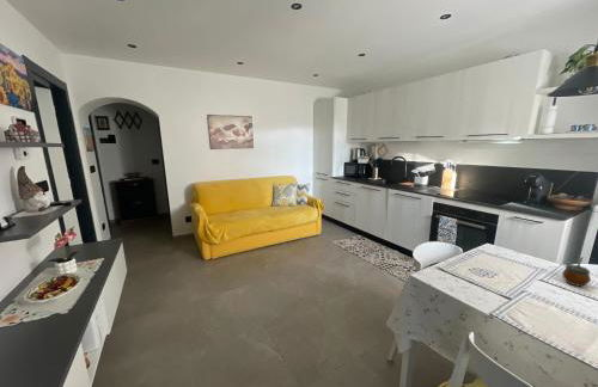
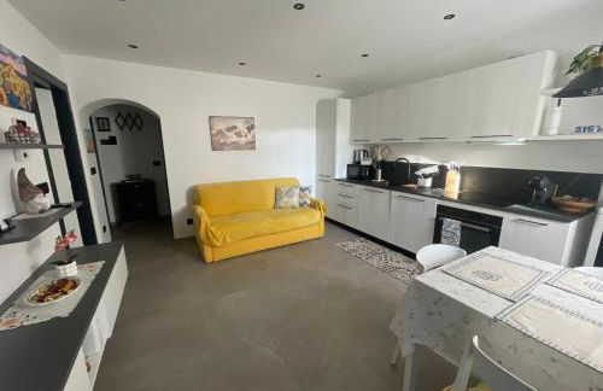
- gourd [561,256,592,288]
